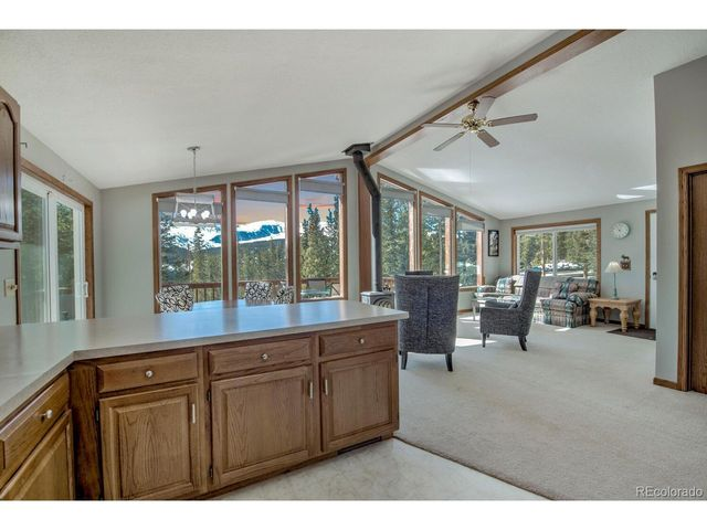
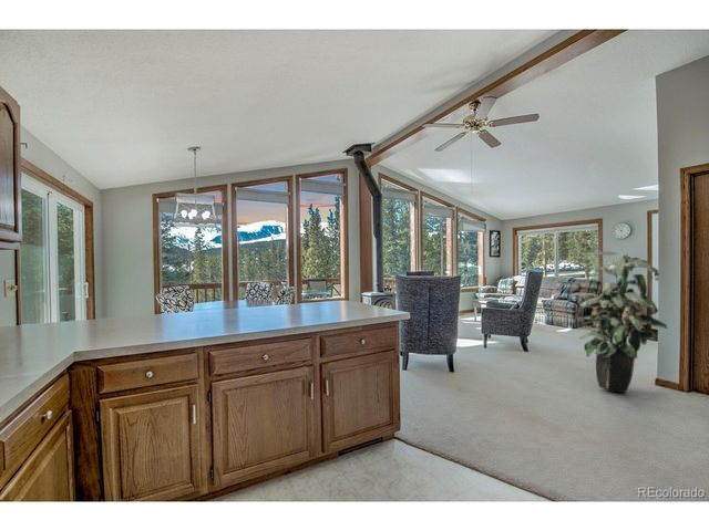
+ indoor plant [576,250,669,394]
